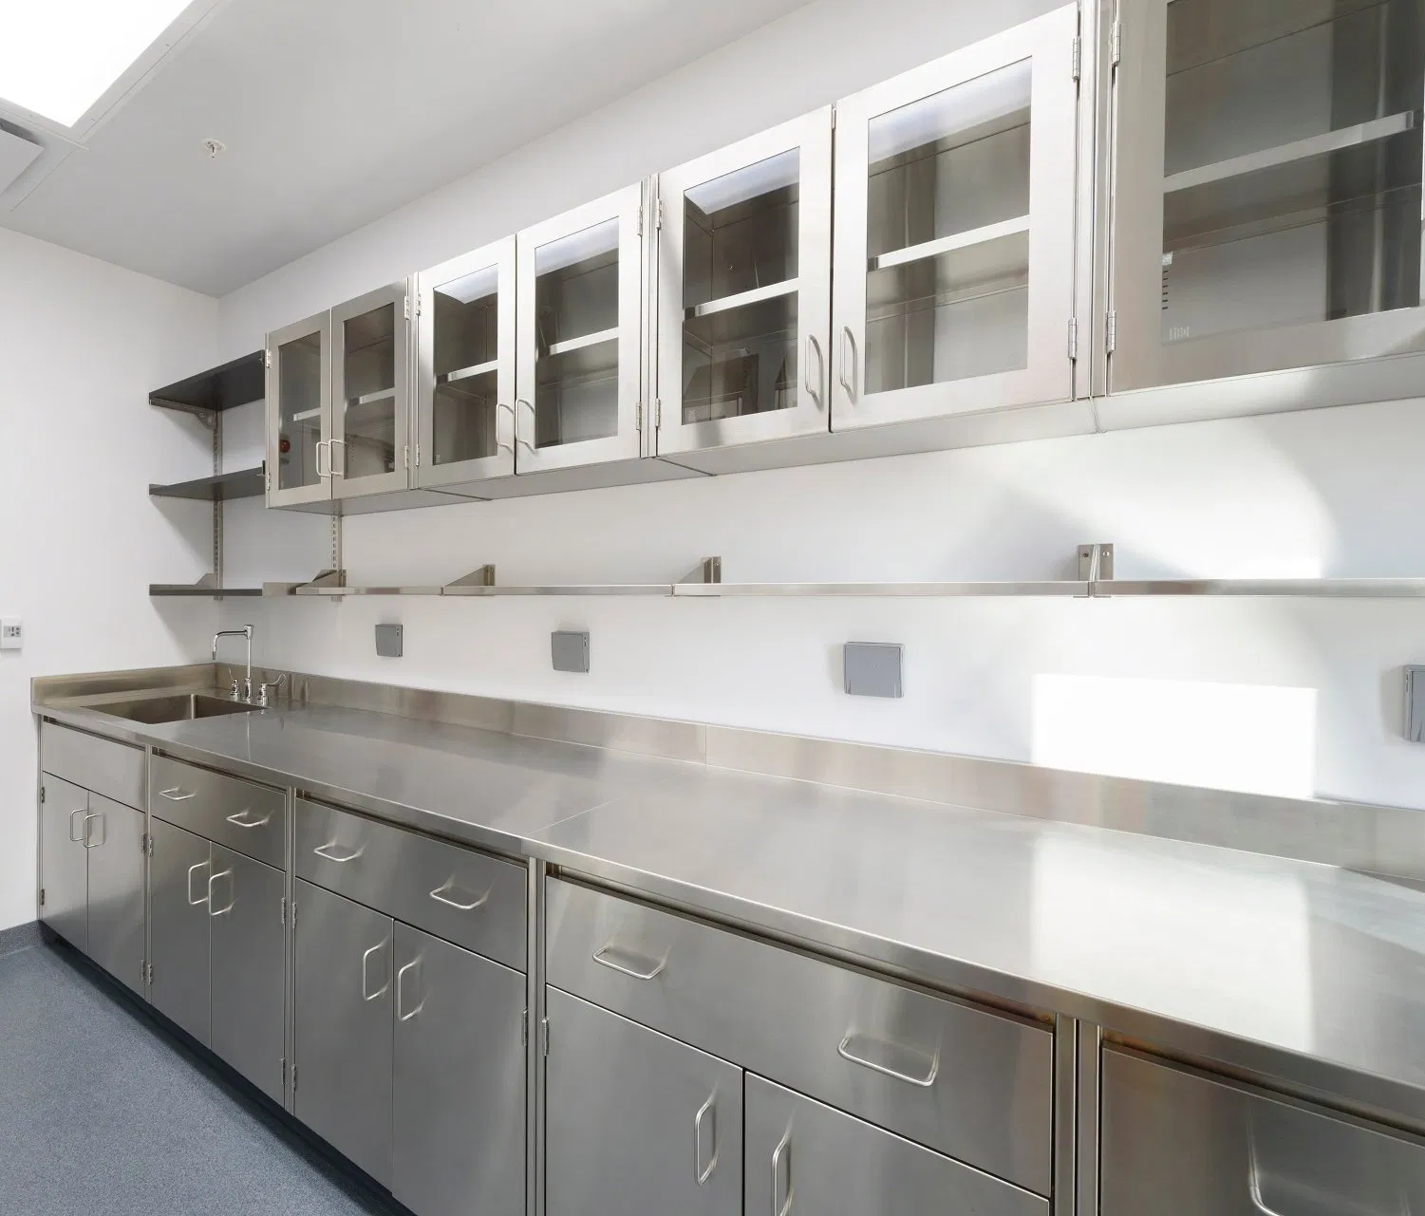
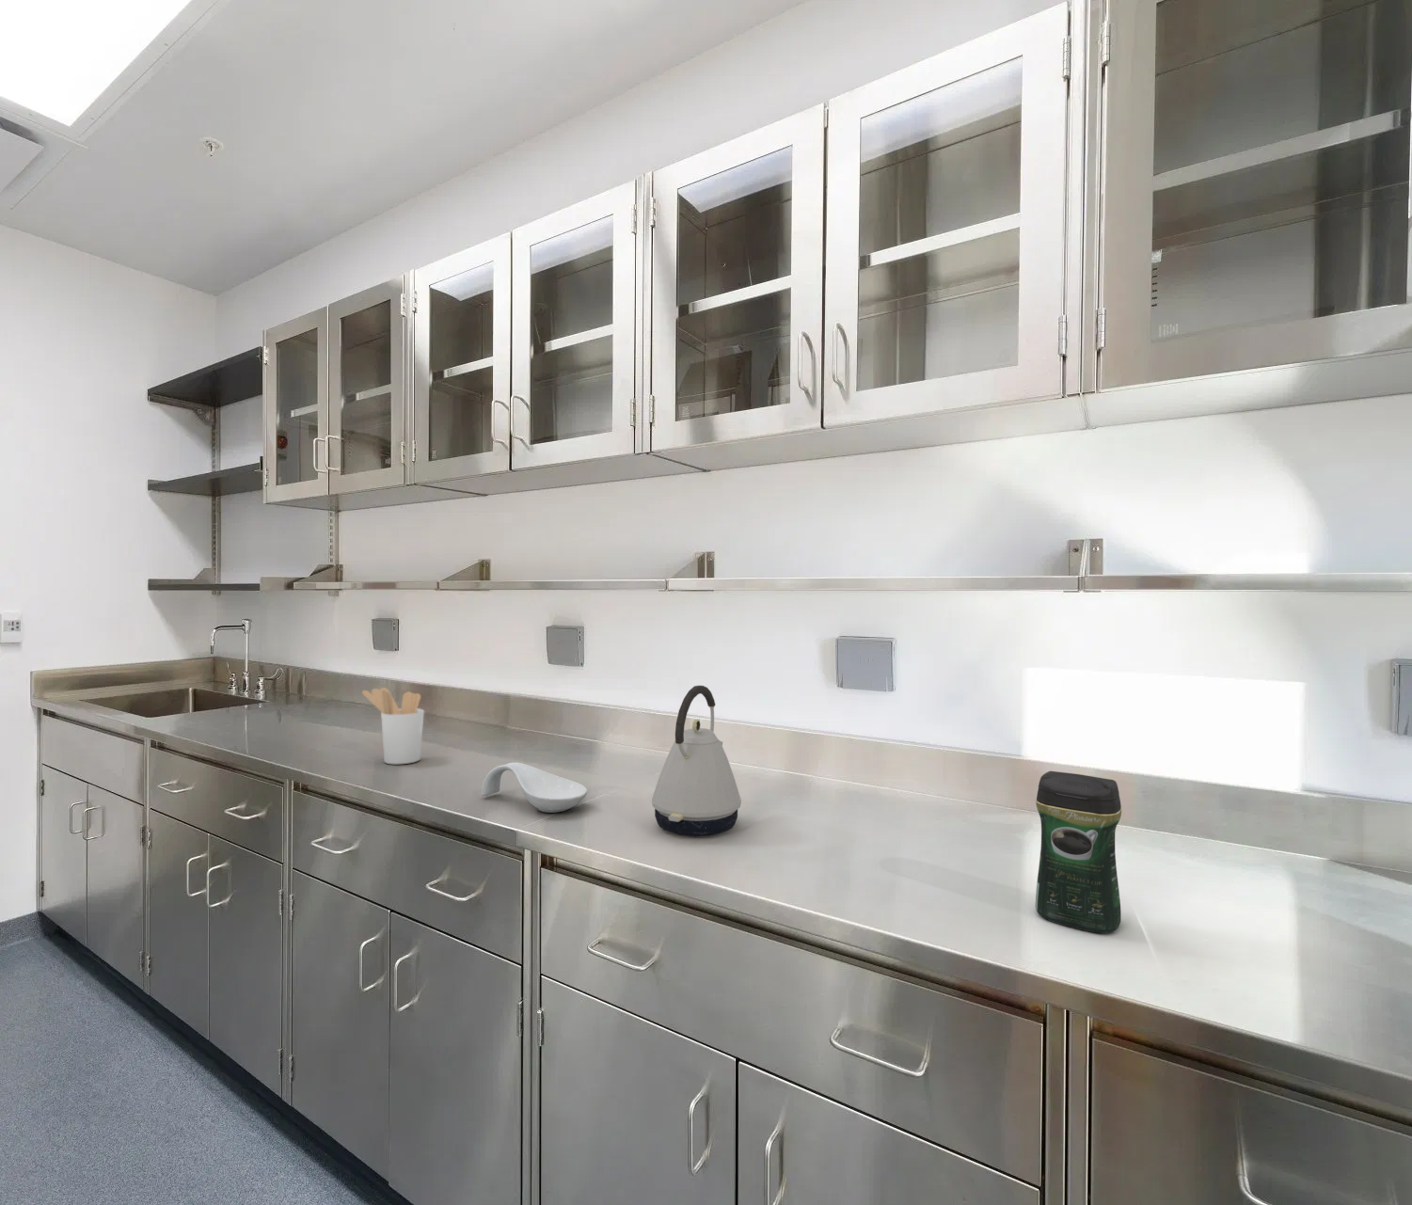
+ kettle [650,685,742,837]
+ spoon rest [479,761,588,814]
+ utensil holder [361,686,426,766]
+ coffee jar [1034,770,1123,934]
